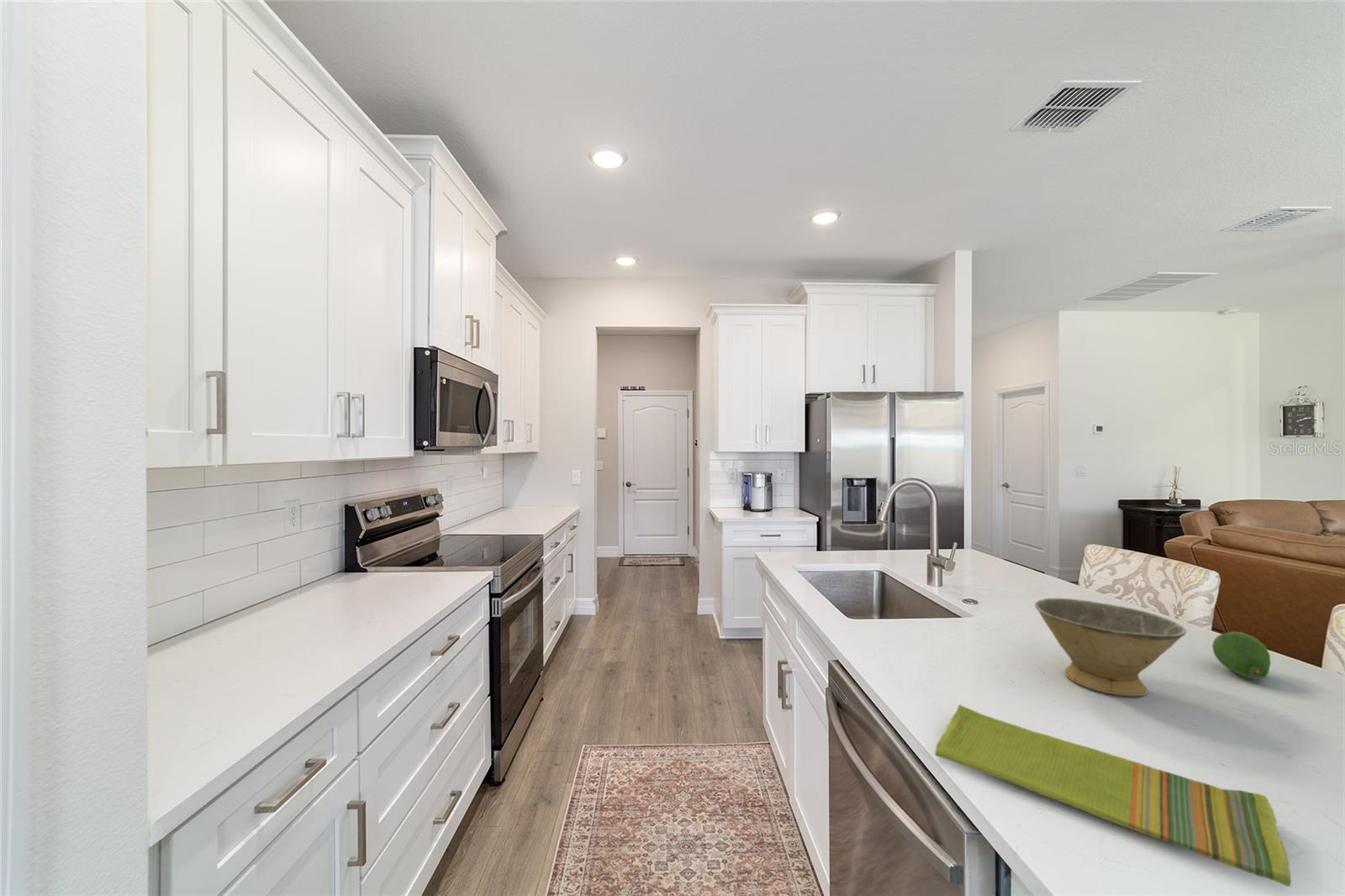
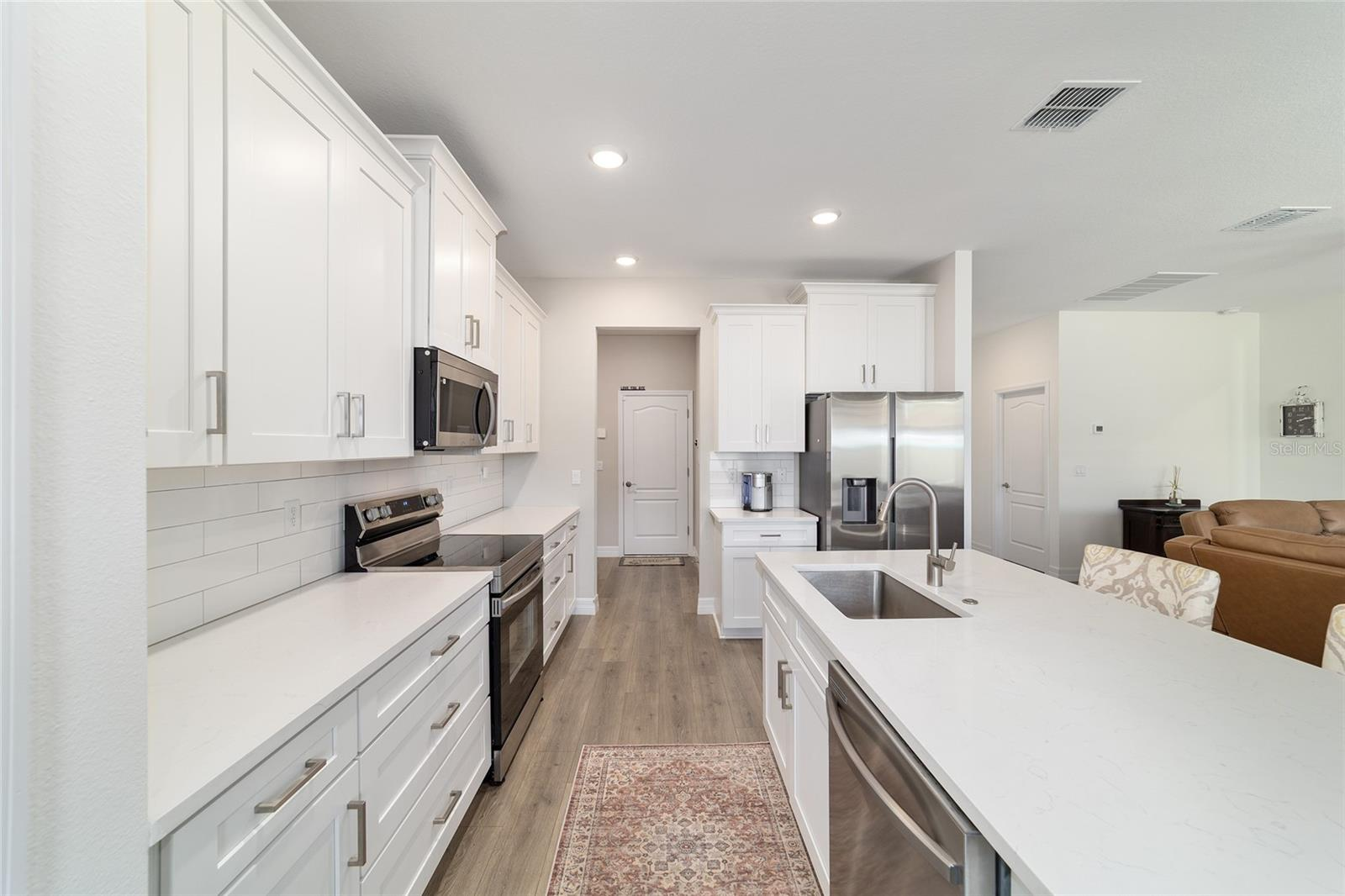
- dish towel [934,704,1292,888]
- bowl [1034,598,1187,697]
- fruit [1211,630,1272,681]
